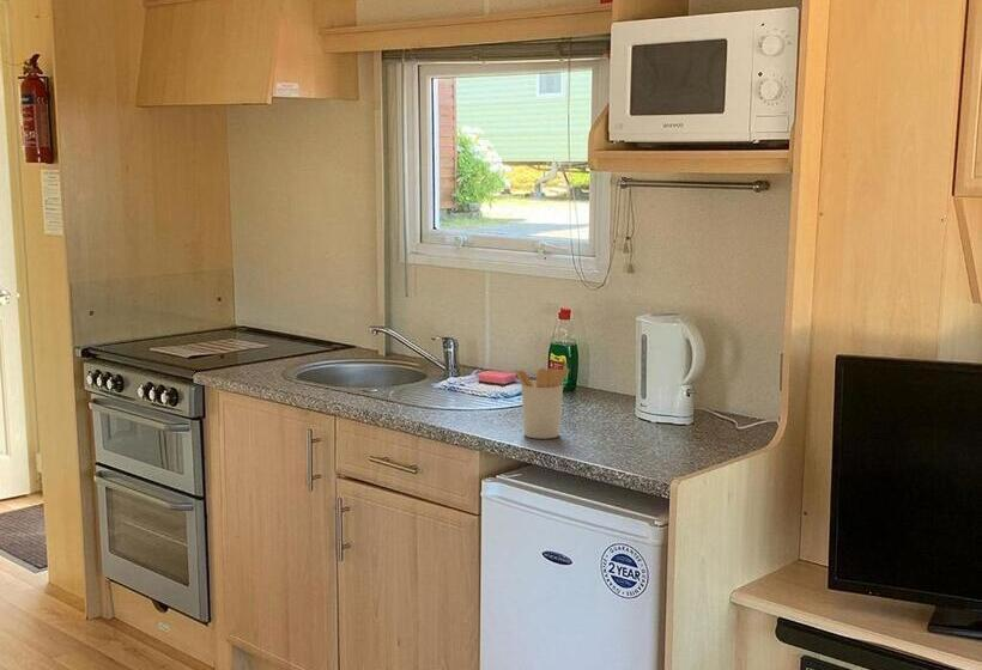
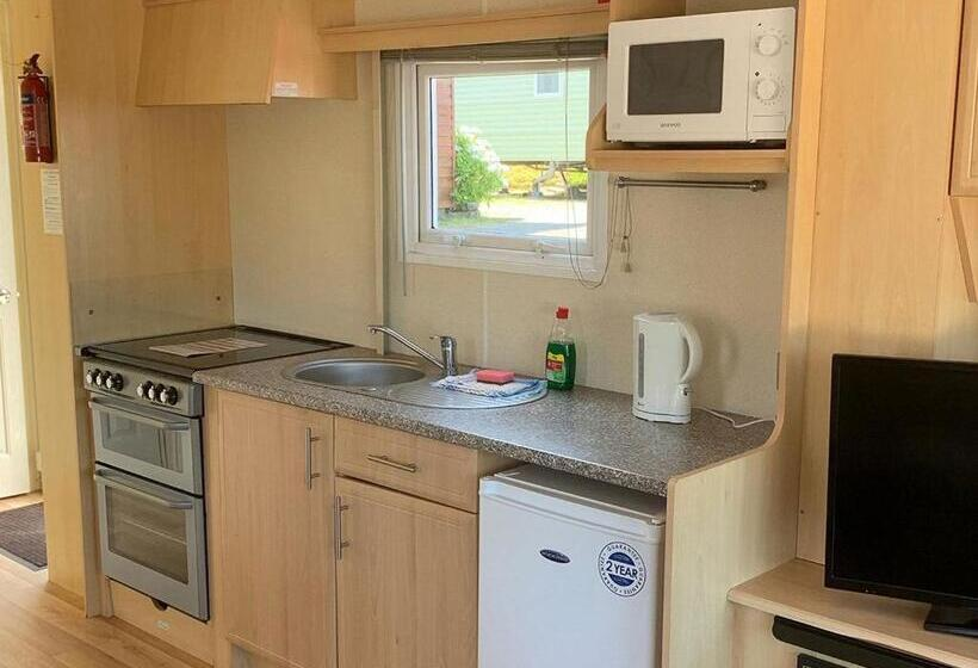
- utensil holder [514,357,570,440]
